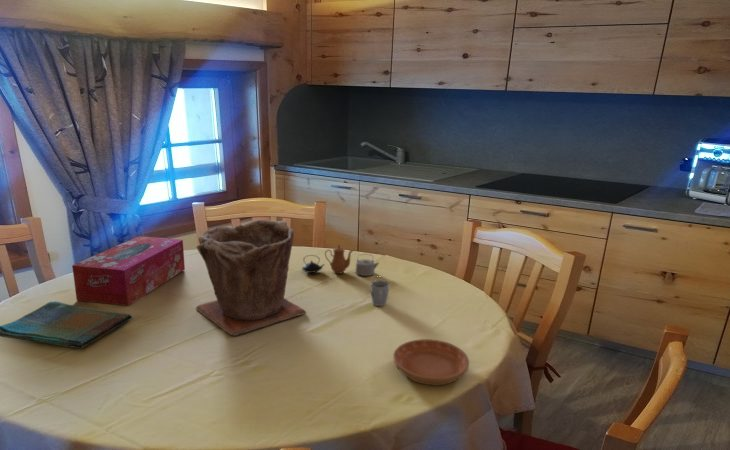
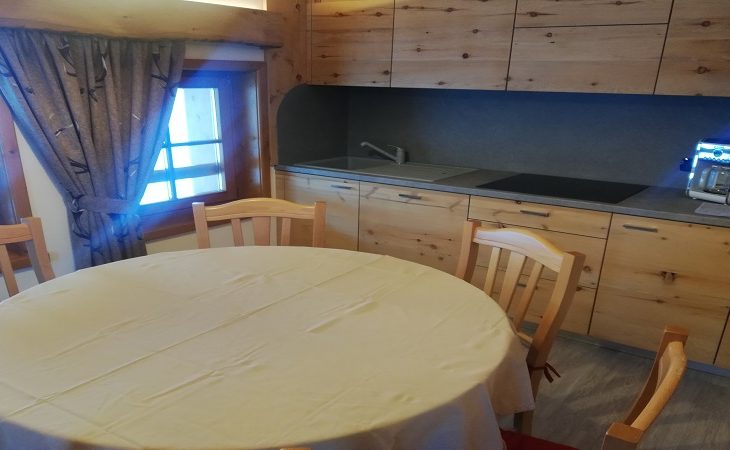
- teapot [301,244,380,277]
- dish towel [0,300,133,350]
- tissue box [71,235,186,307]
- saucer [392,338,470,386]
- plant pot [195,219,307,337]
- cup [370,279,391,307]
